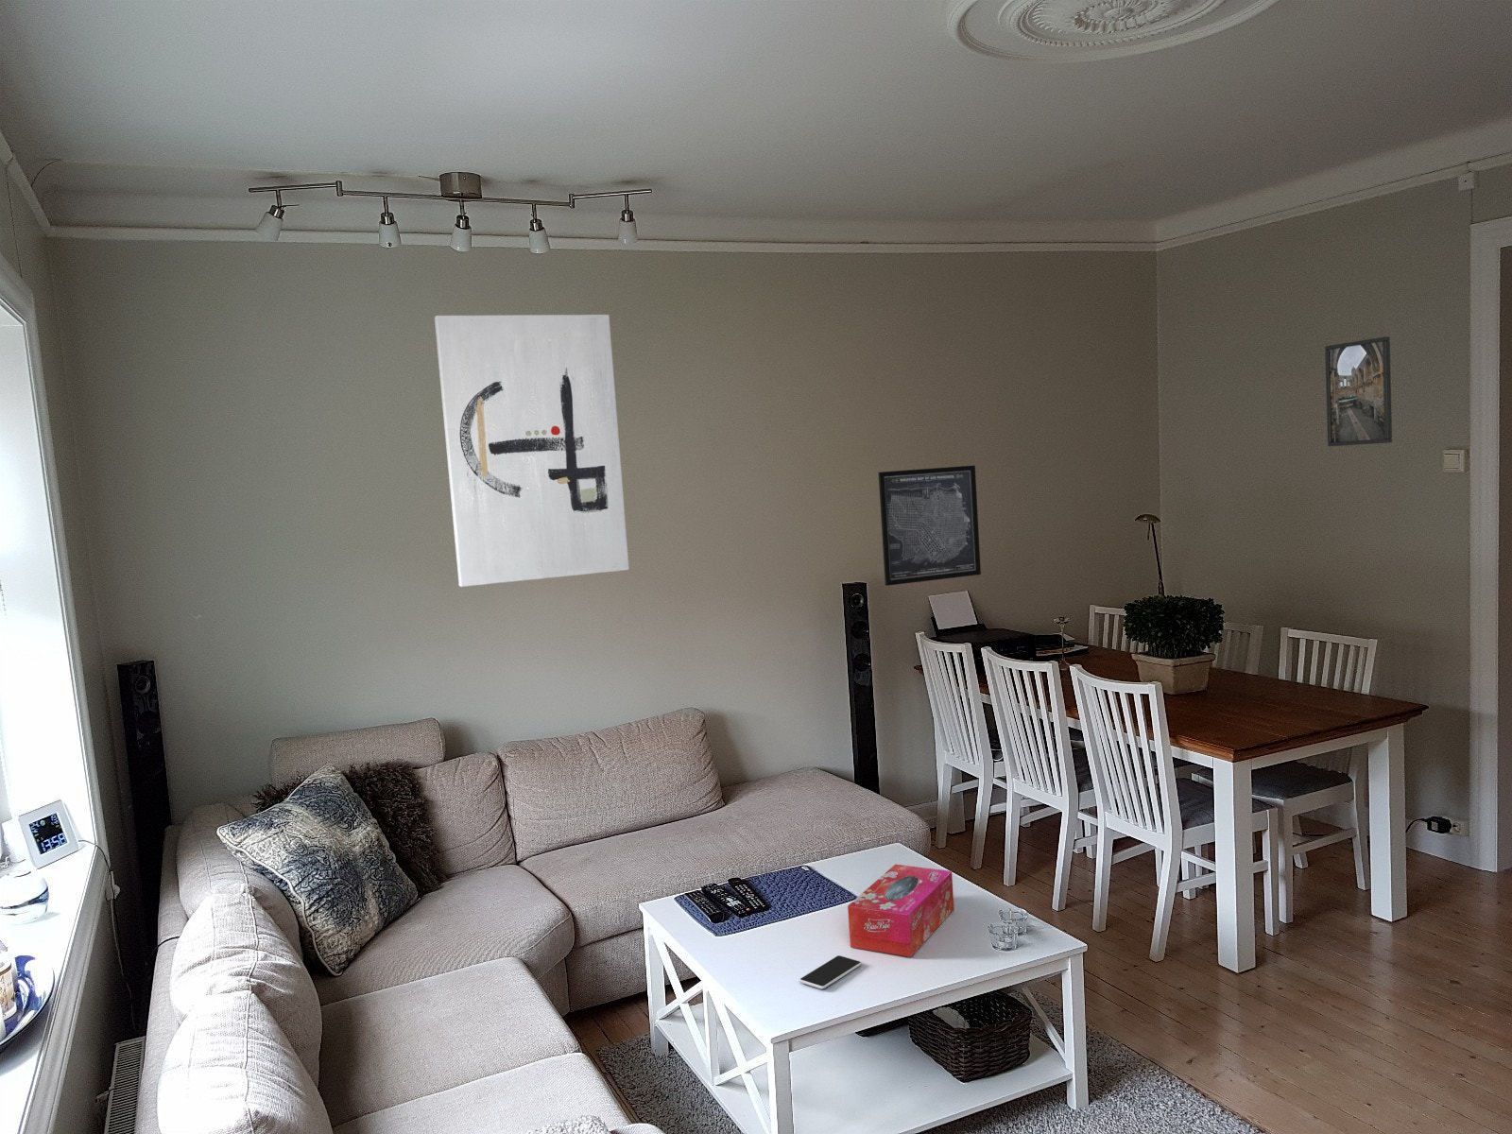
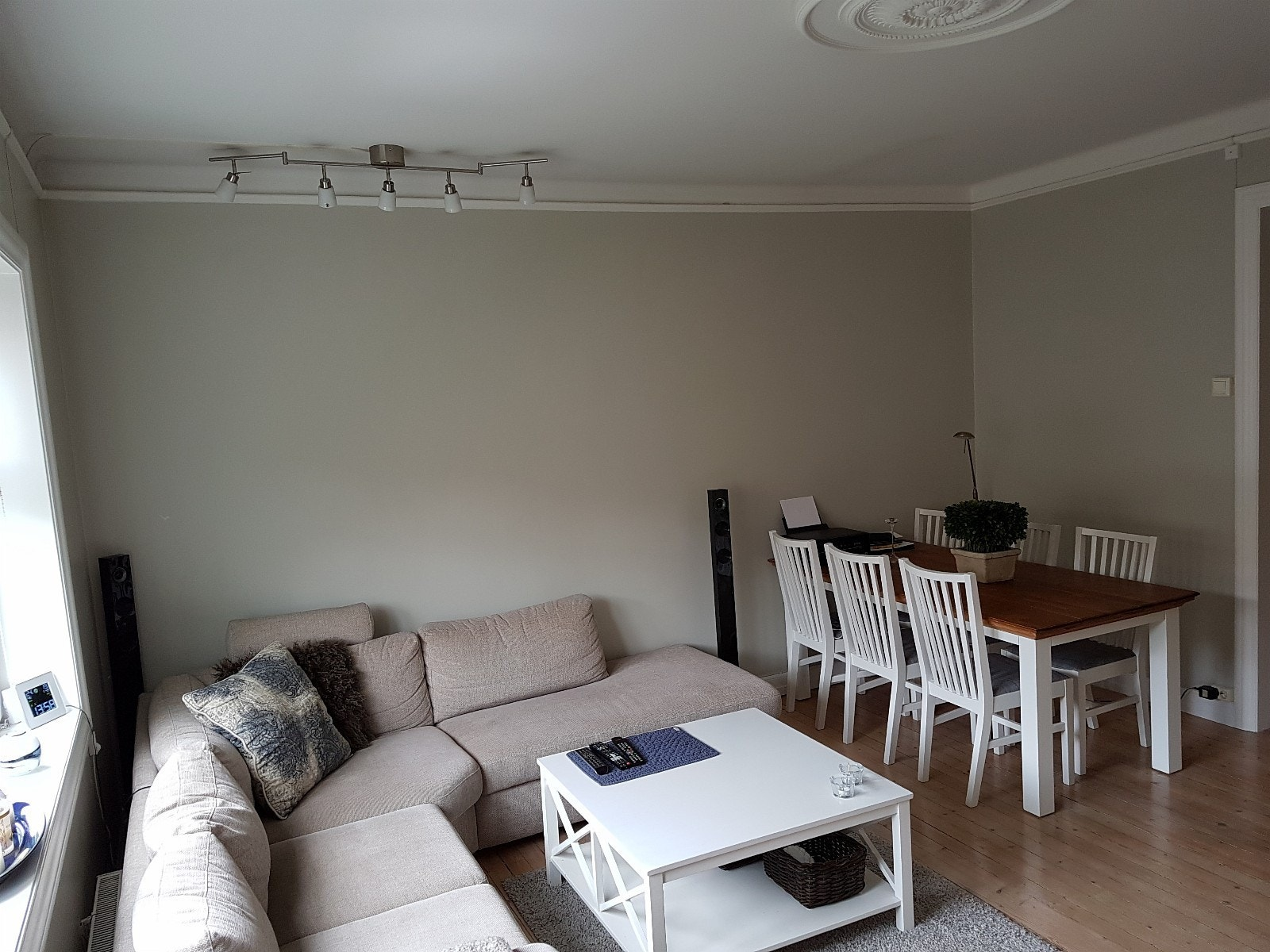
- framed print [1324,336,1393,447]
- wall art [877,465,982,587]
- smartphone [799,954,863,990]
- tissue box [846,862,955,958]
- wall art [433,313,630,587]
